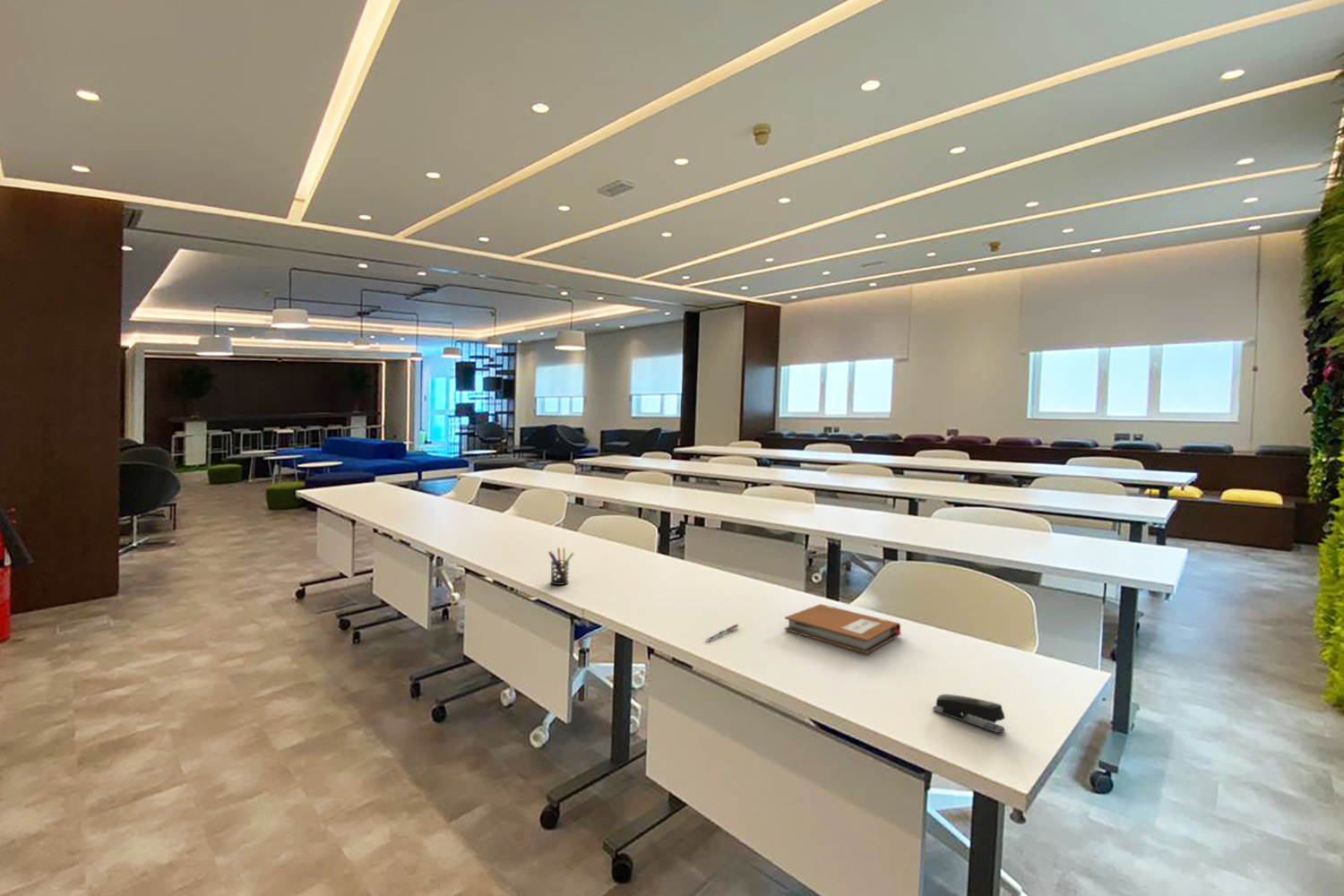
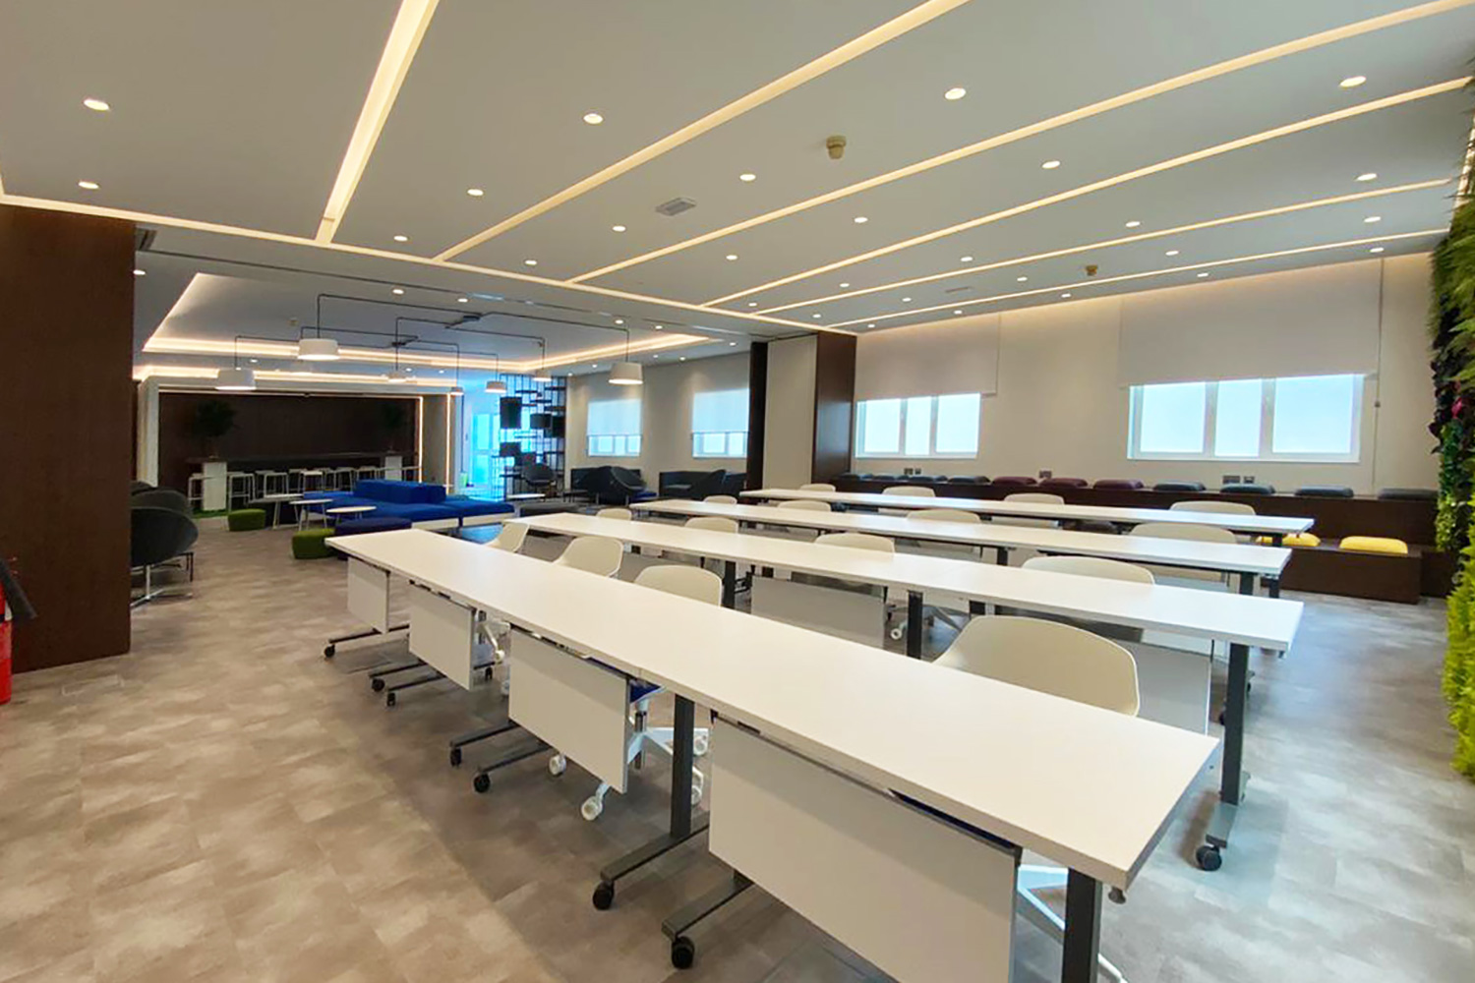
- notebook [783,603,902,655]
- pen [705,624,740,642]
- stapler [932,694,1006,734]
- pen holder [547,547,574,586]
